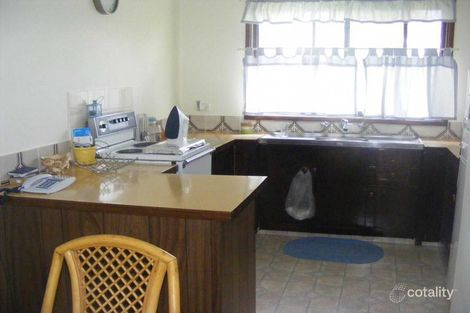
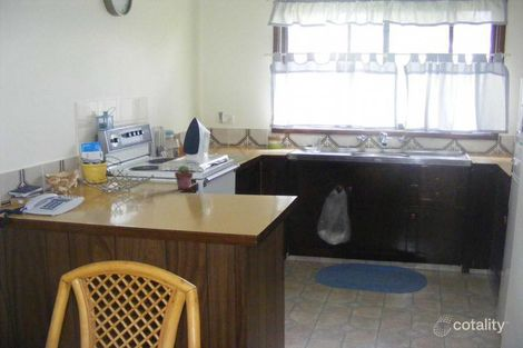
+ potted succulent [174,165,194,190]
